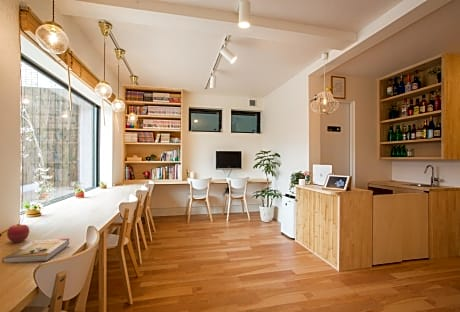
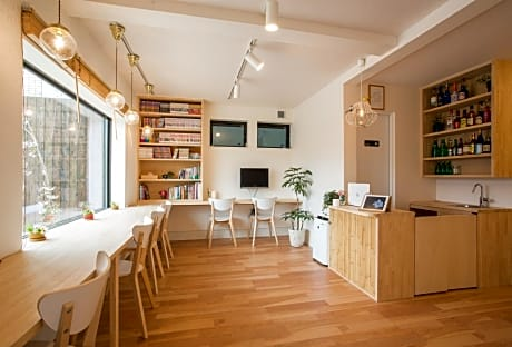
- apple [6,223,30,243]
- book [1,237,71,263]
